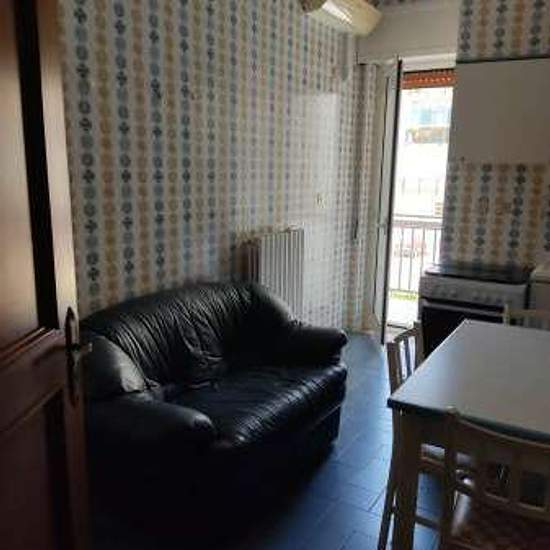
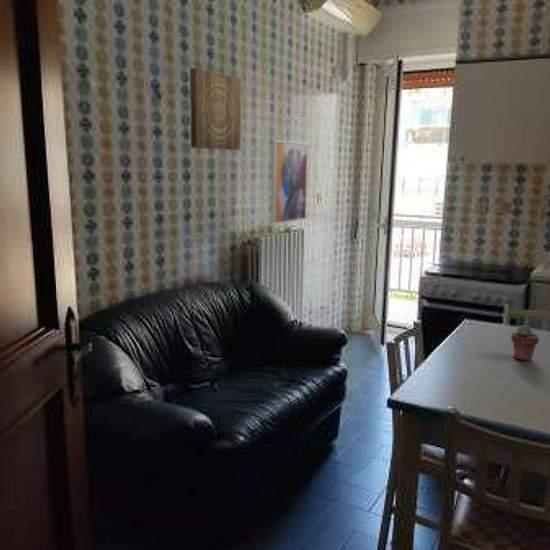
+ wall art [270,139,309,226]
+ potted succulent [510,324,540,362]
+ wall art [189,67,242,151]
